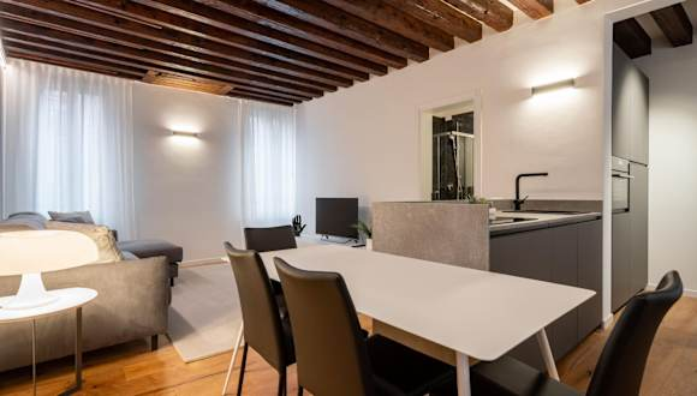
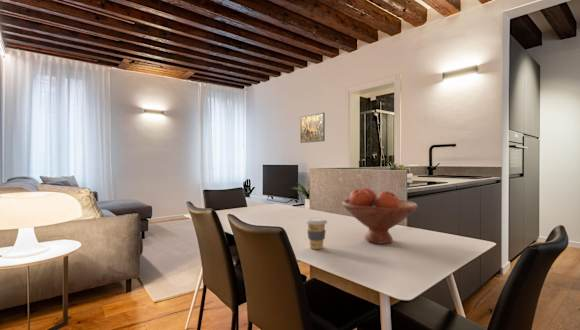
+ coffee cup [305,217,328,250]
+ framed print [300,112,326,144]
+ fruit bowl [341,187,419,245]
